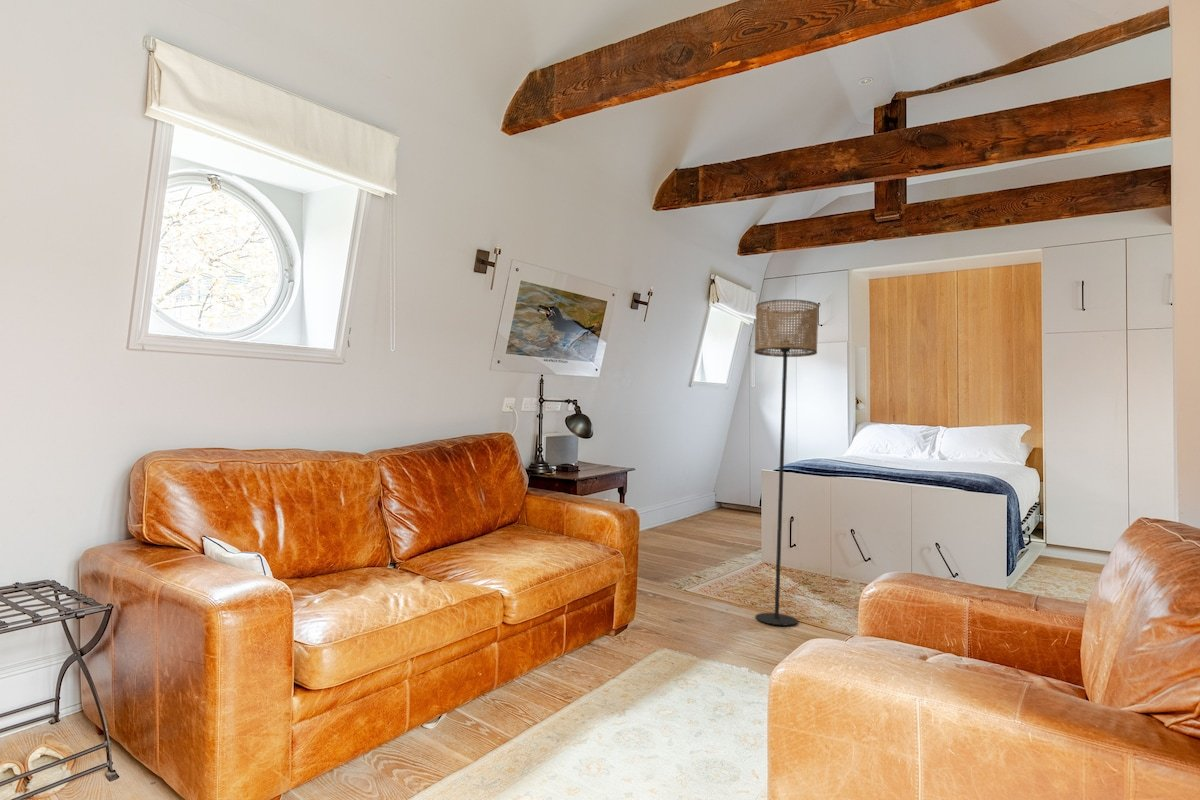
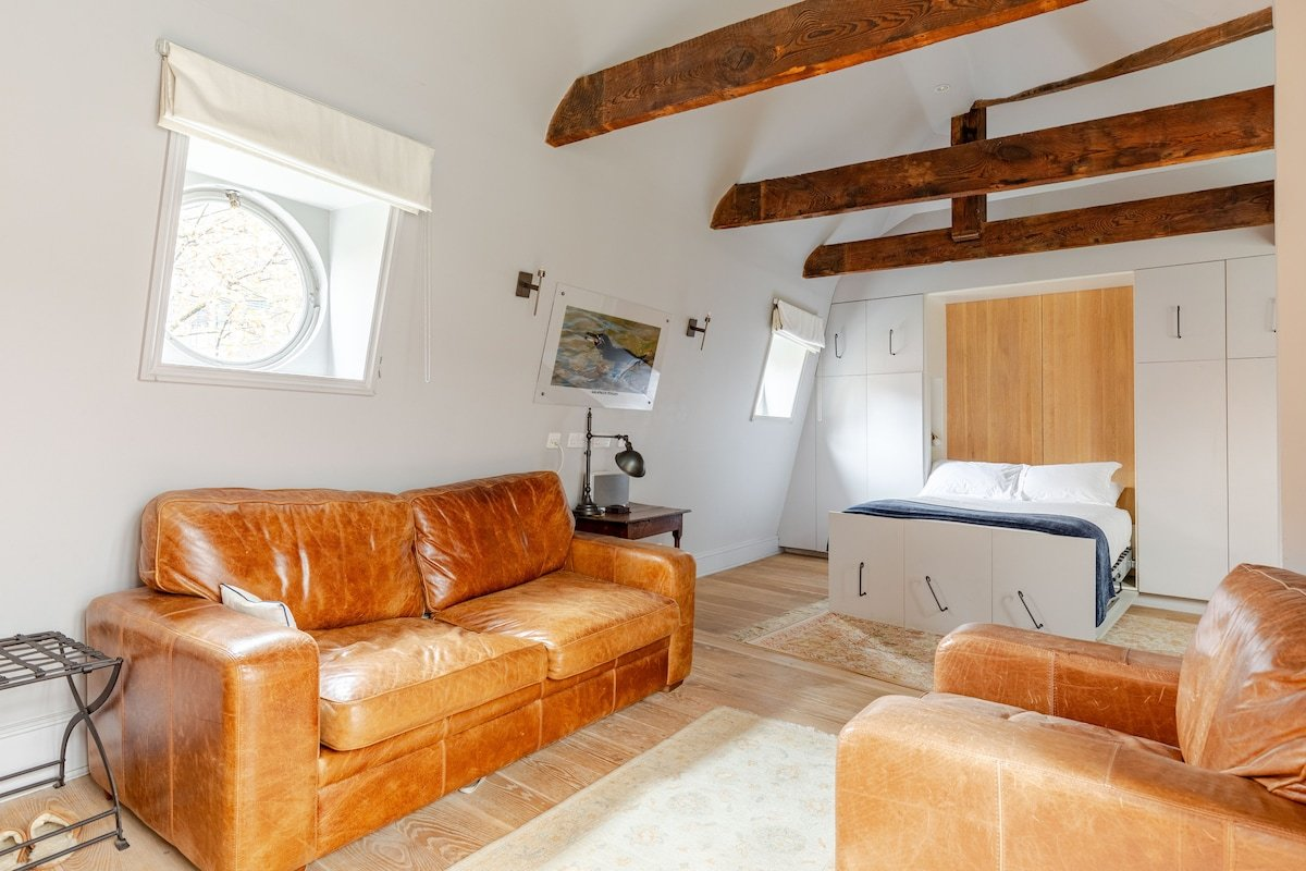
- floor lamp [753,298,820,627]
